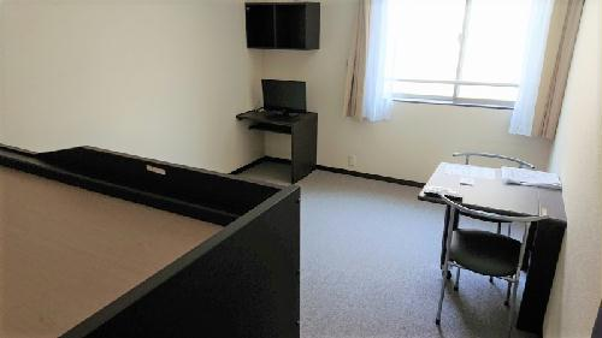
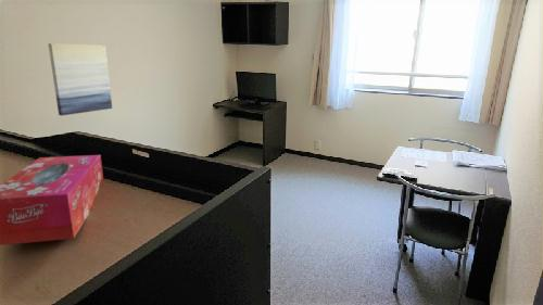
+ tissue box [0,154,104,246]
+ wall art [47,42,113,116]
